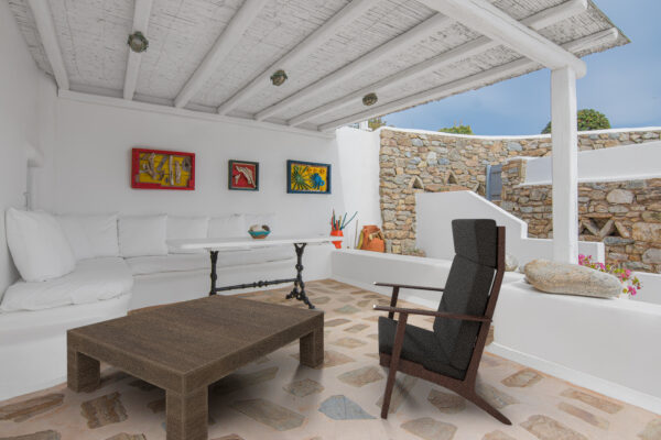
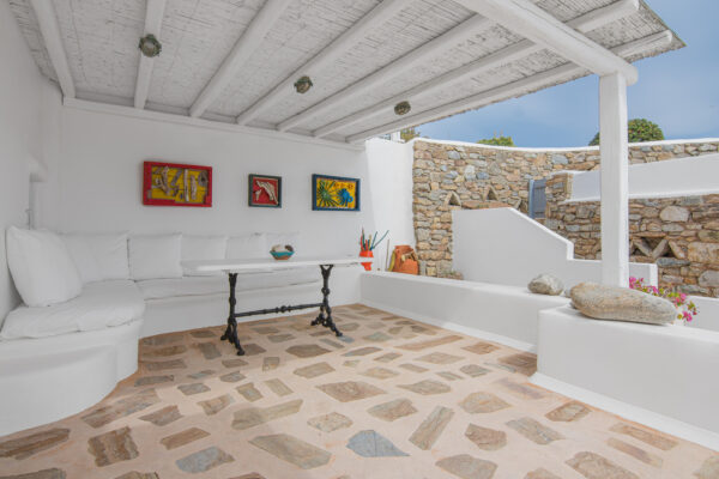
- lounge chair [372,218,513,427]
- coffee table [65,293,325,440]
